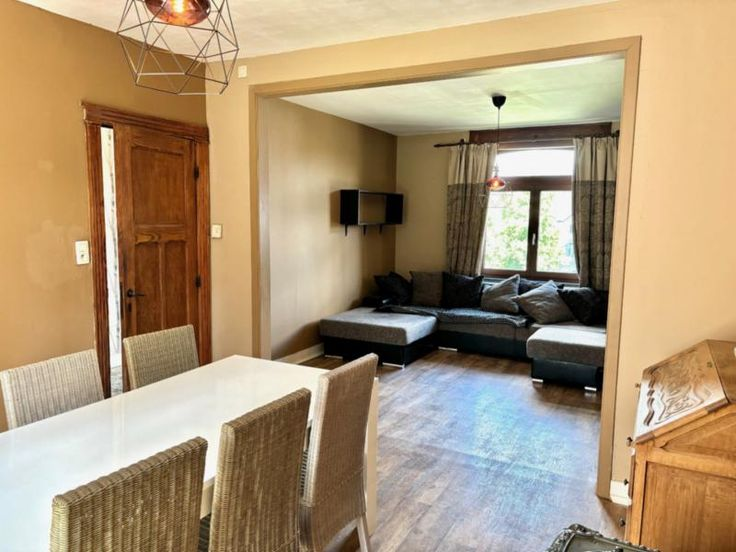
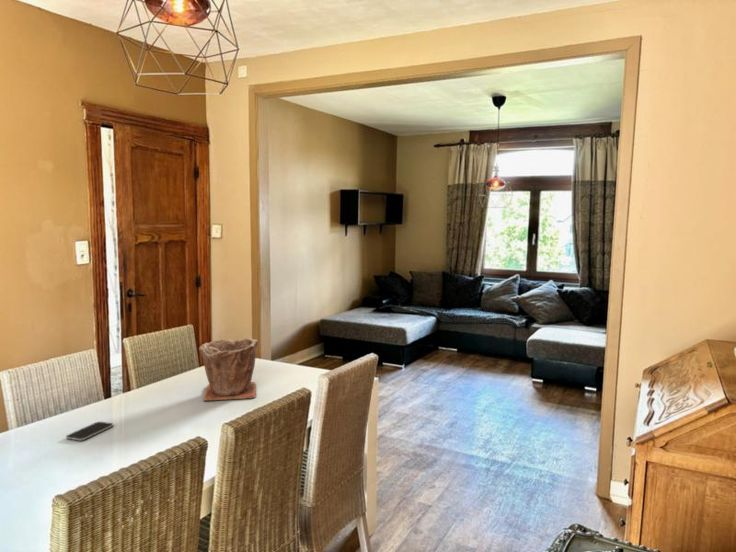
+ plant pot [198,337,259,402]
+ smartphone [65,421,114,442]
